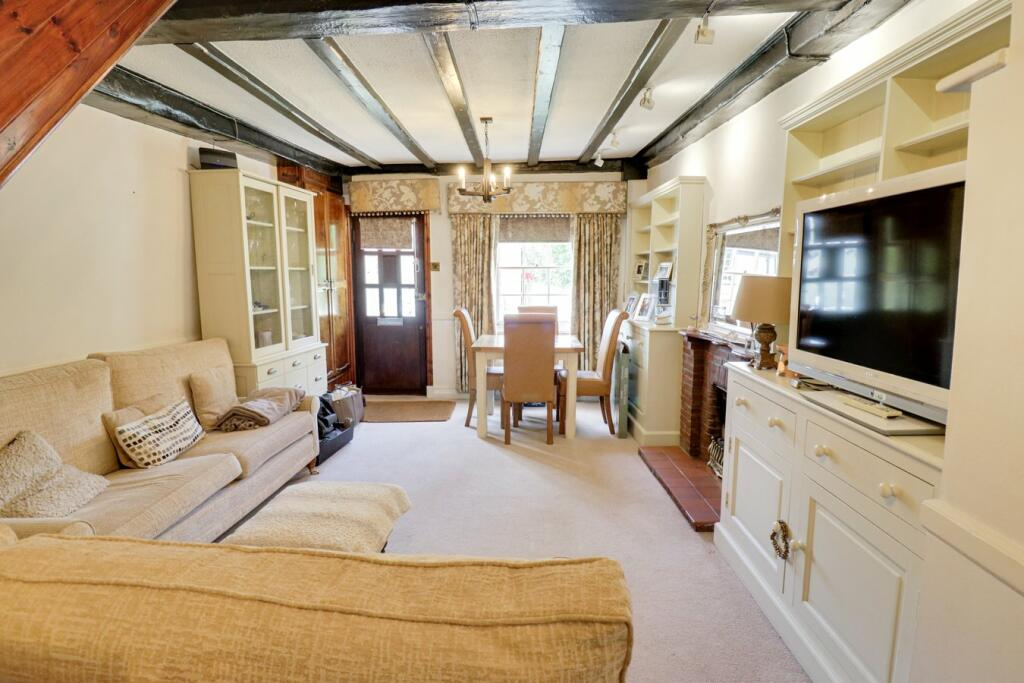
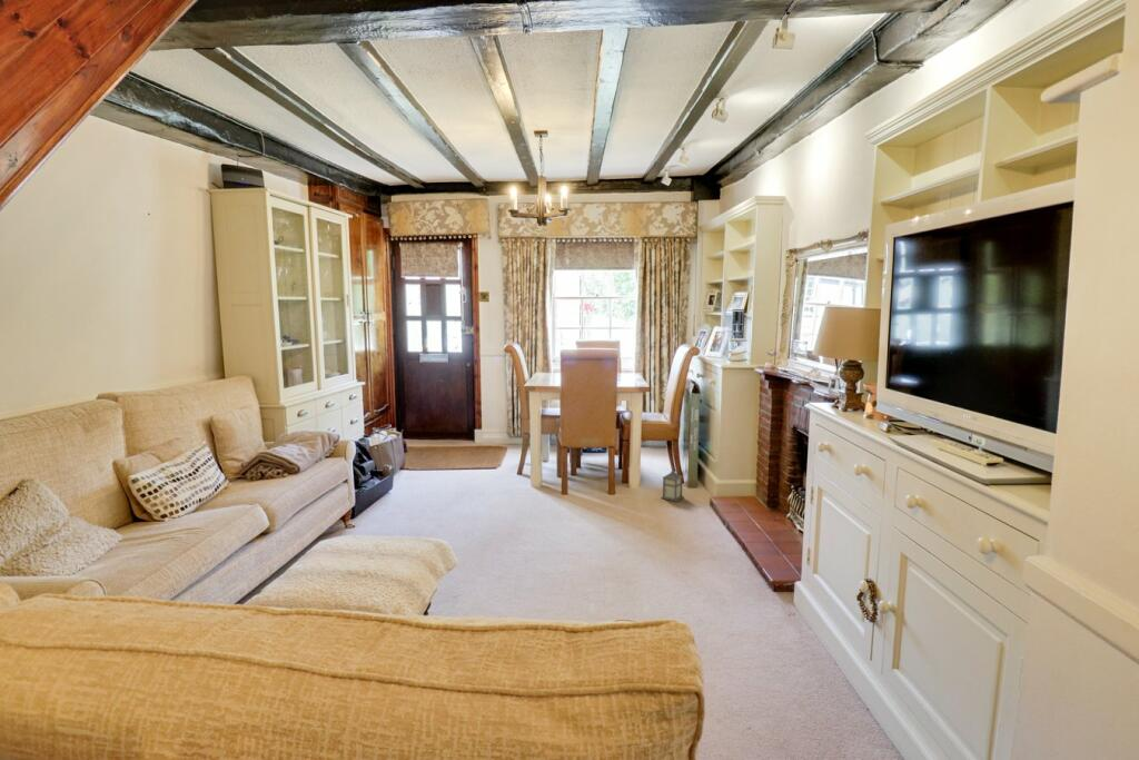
+ lantern [660,456,685,503]
